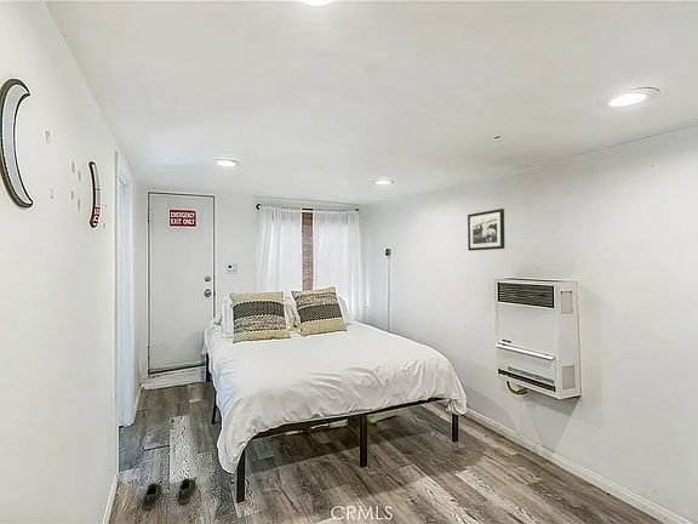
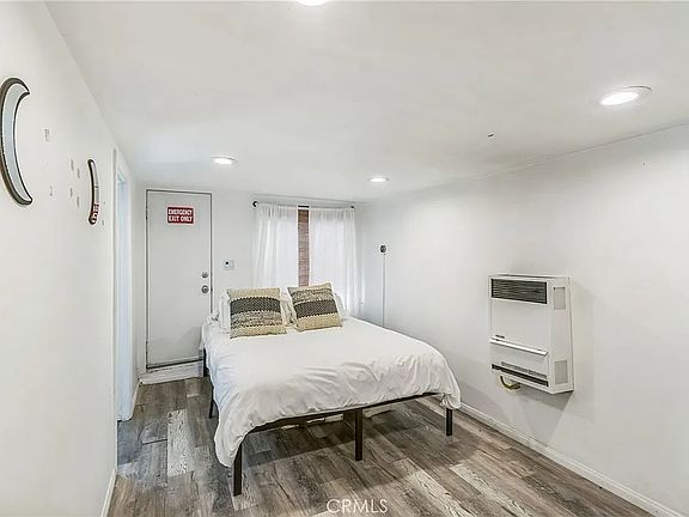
- shoe [143,477,198,511]
- picture frame [467,207,505,252]
